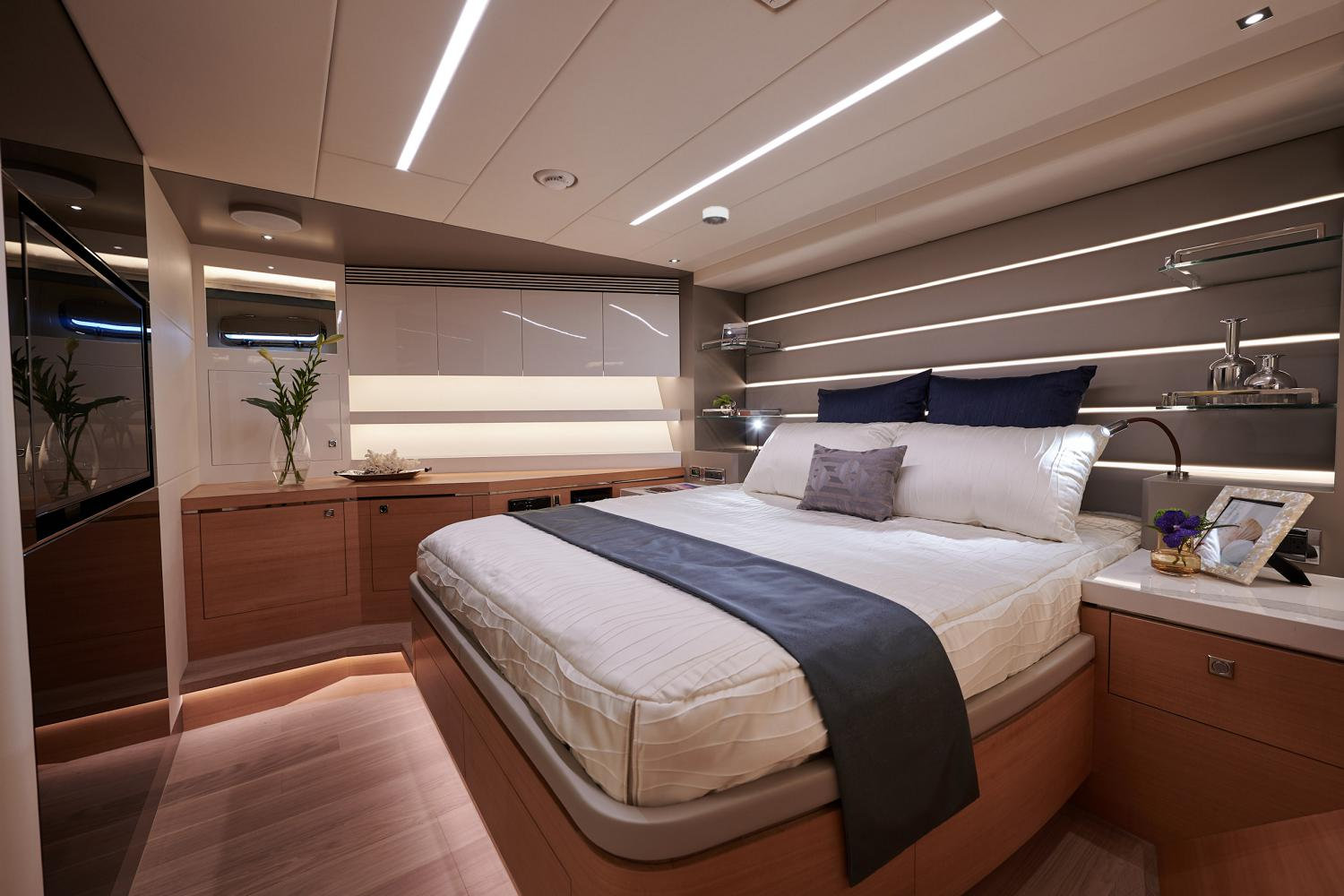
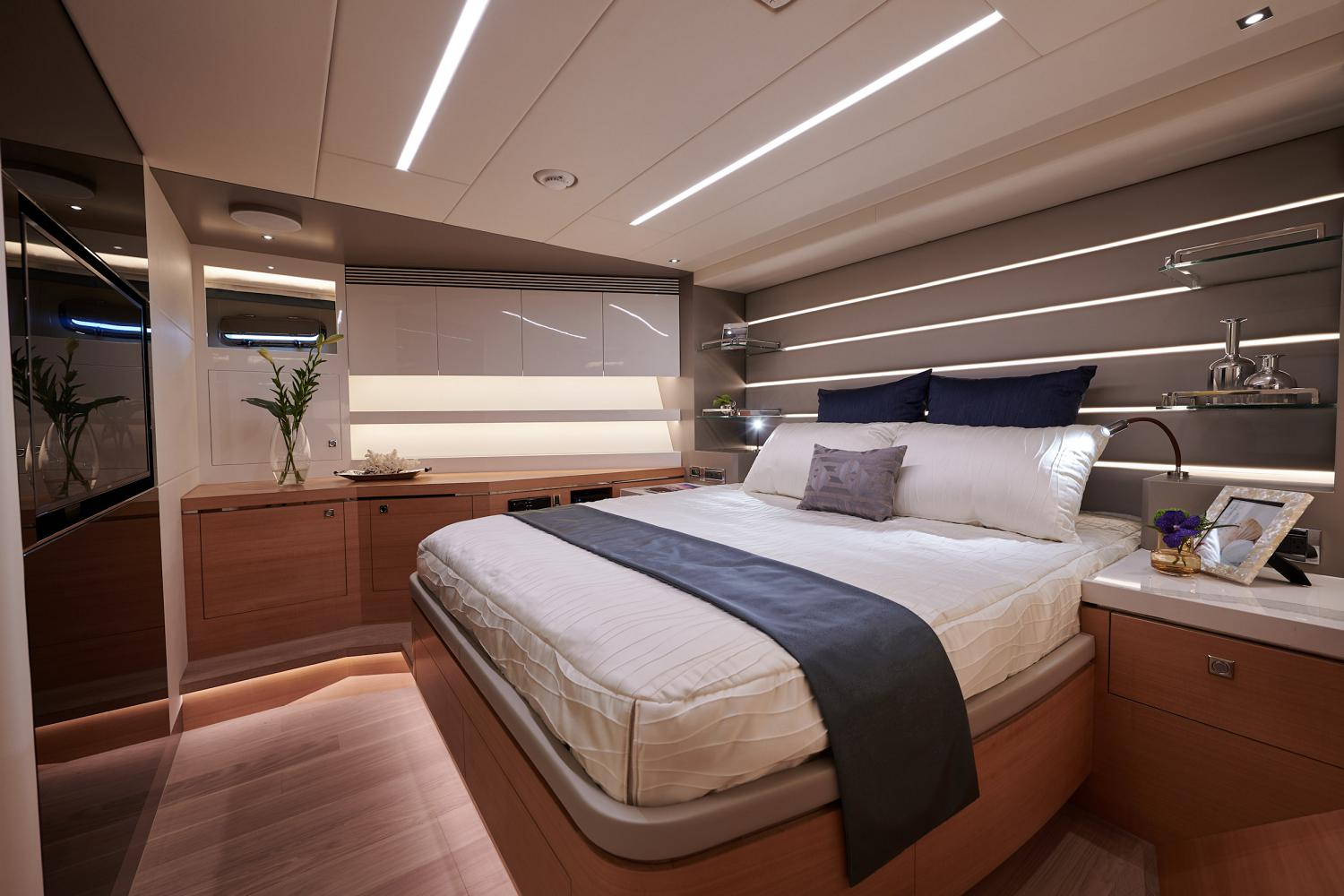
- smoke detector [702,205,729,226]
